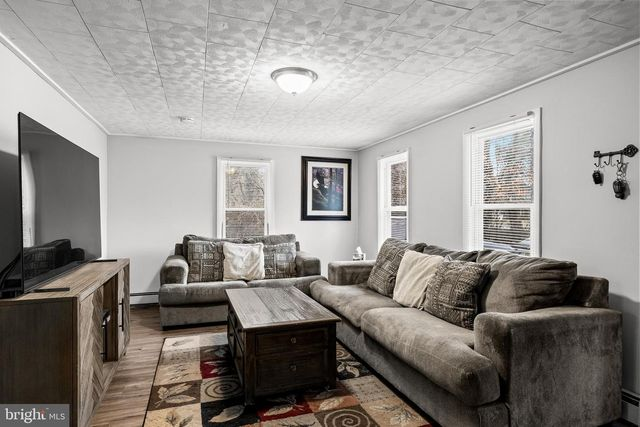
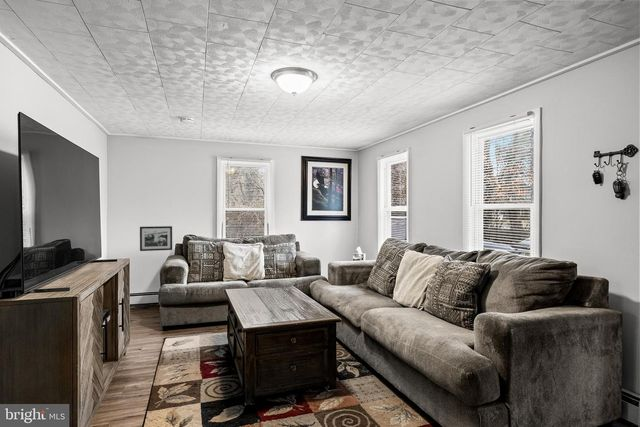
+ picture frame [139,225,173,252]
